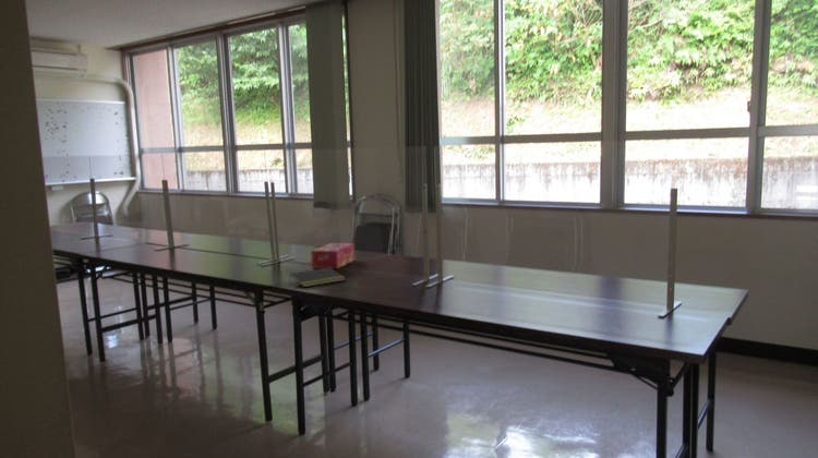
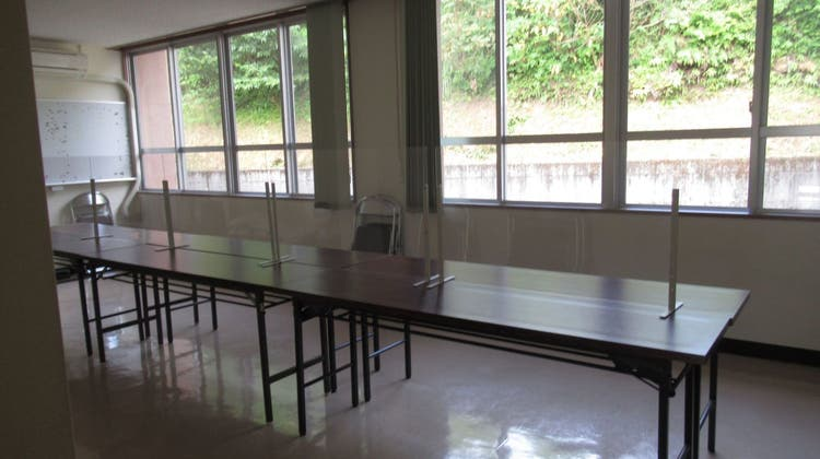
- notepad [288,267,347,288]
- tissue box [310,242,356,269]
